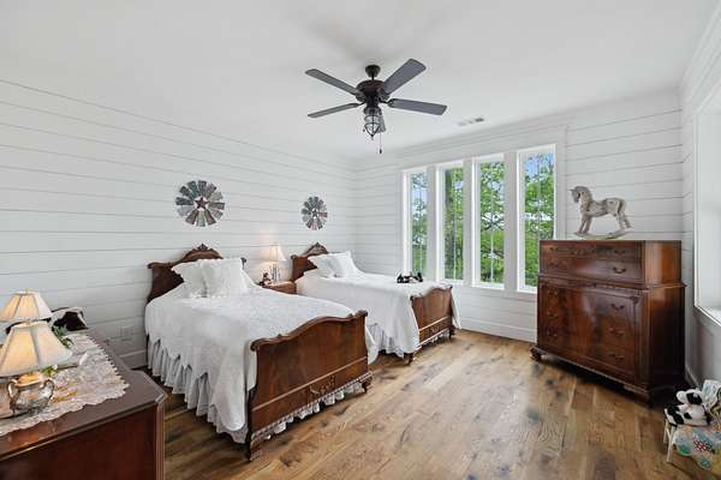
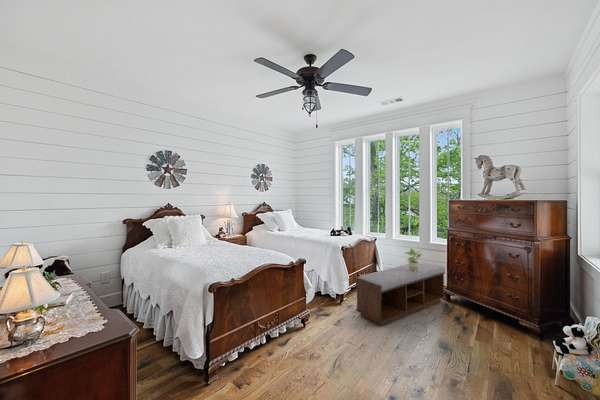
+ potted plant [405,246,423,271]
+ bench [355,261,446,327]
